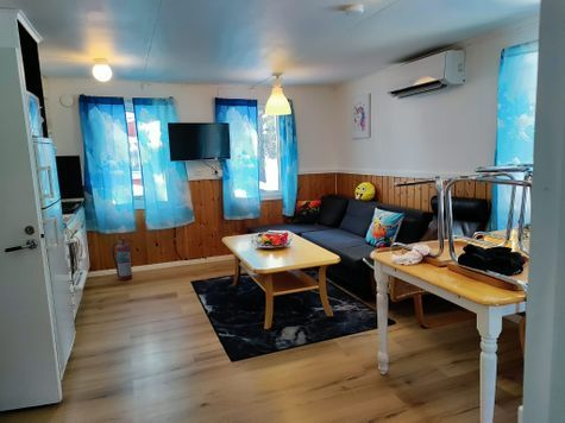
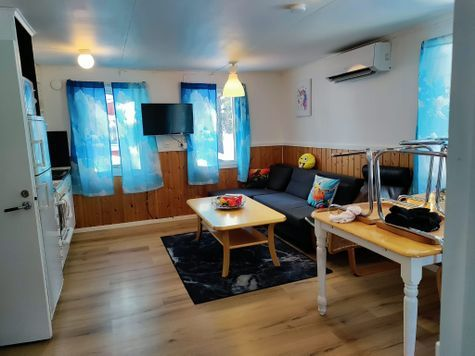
- fire extinguisher [111,234,134,282]
